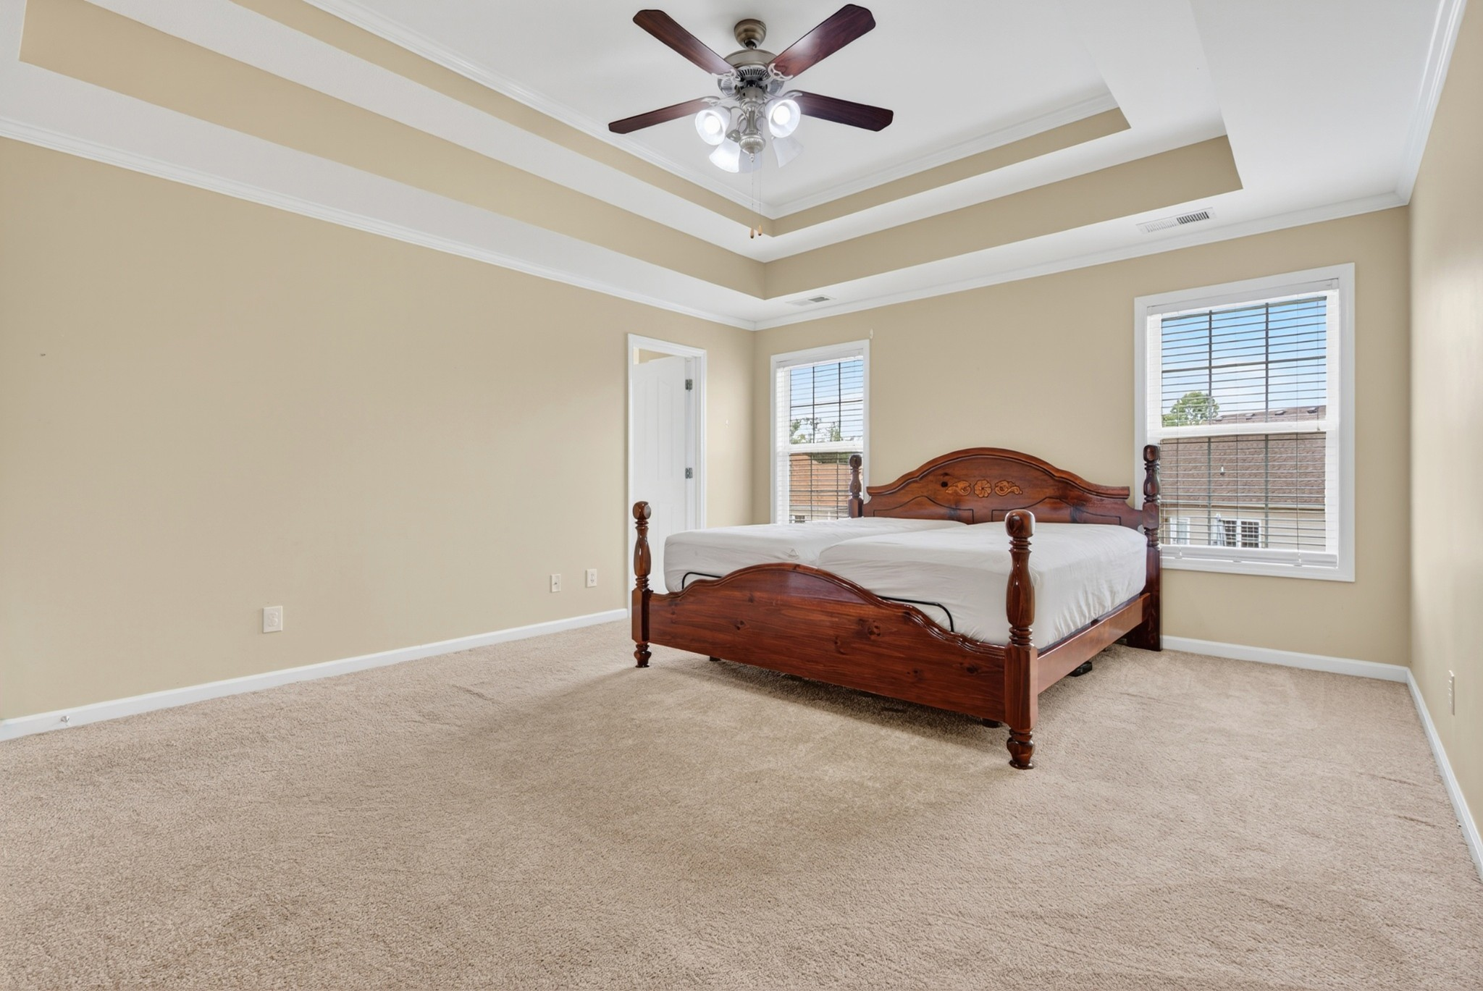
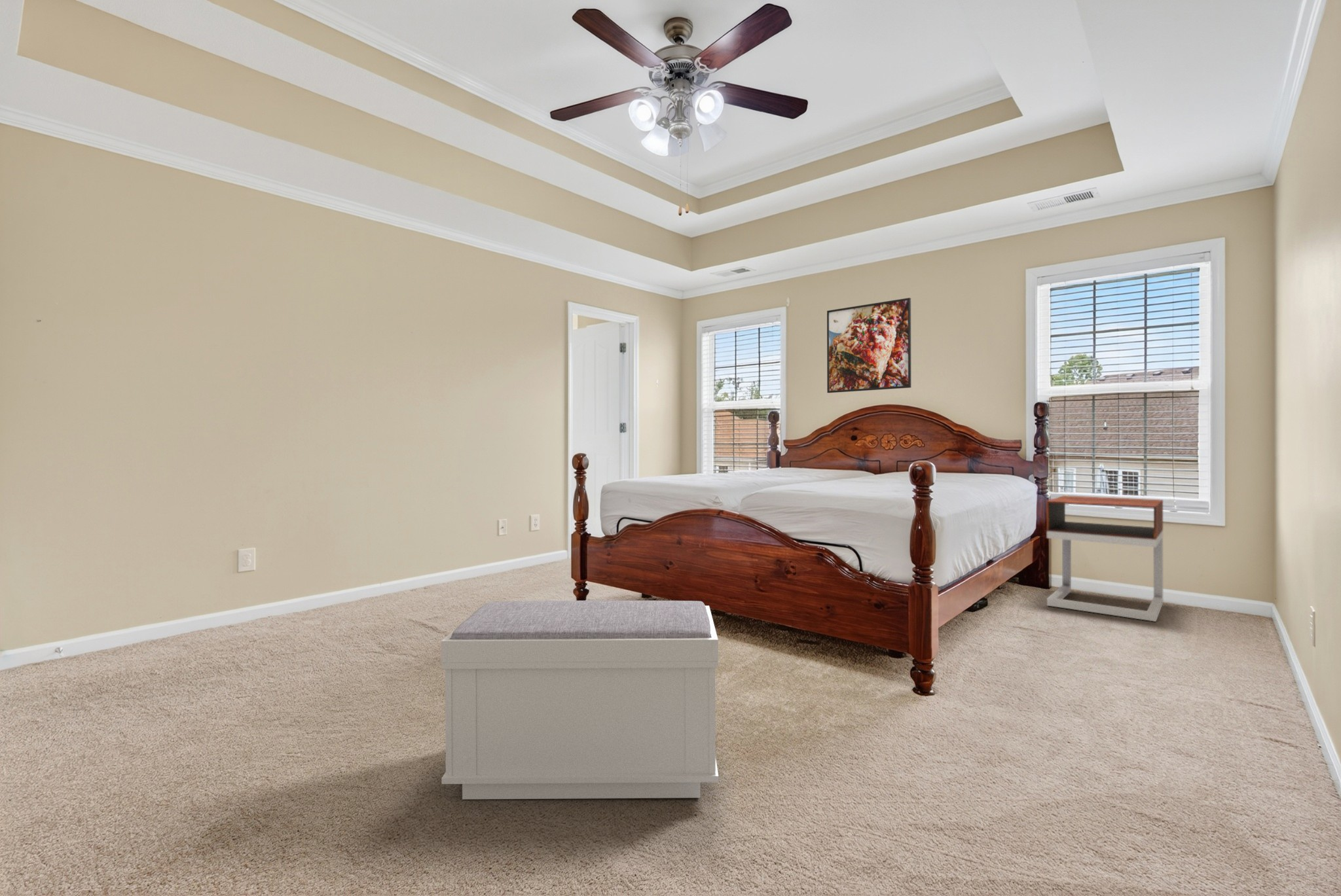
+ nightstand [1046,495,1164,622]
+ bench [441,600,719,800]
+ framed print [826,297,911,393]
